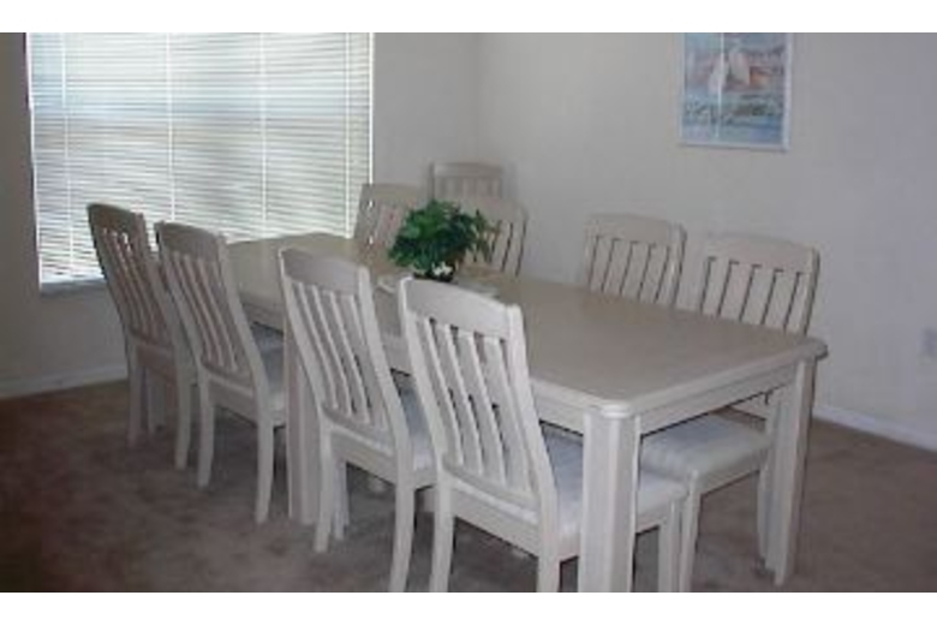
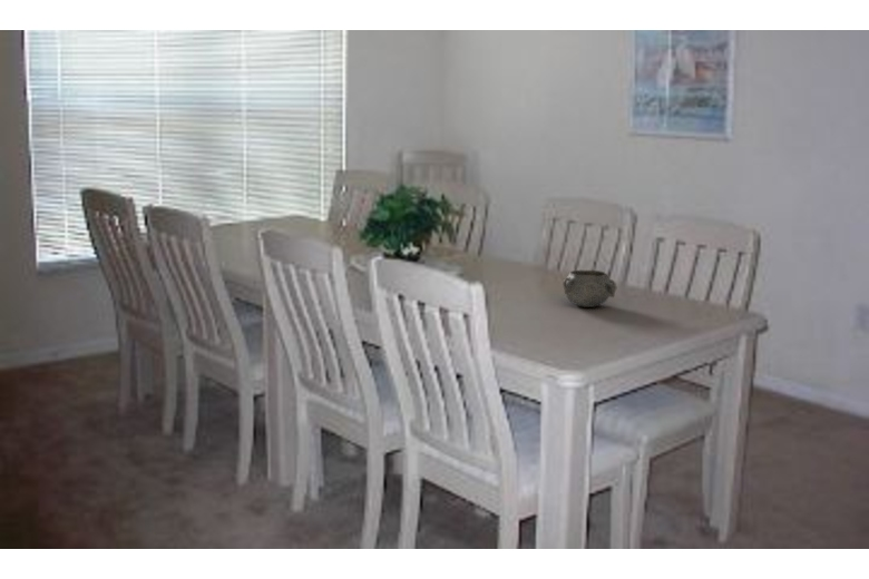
+ decorative bowl [562,269,617,308]
